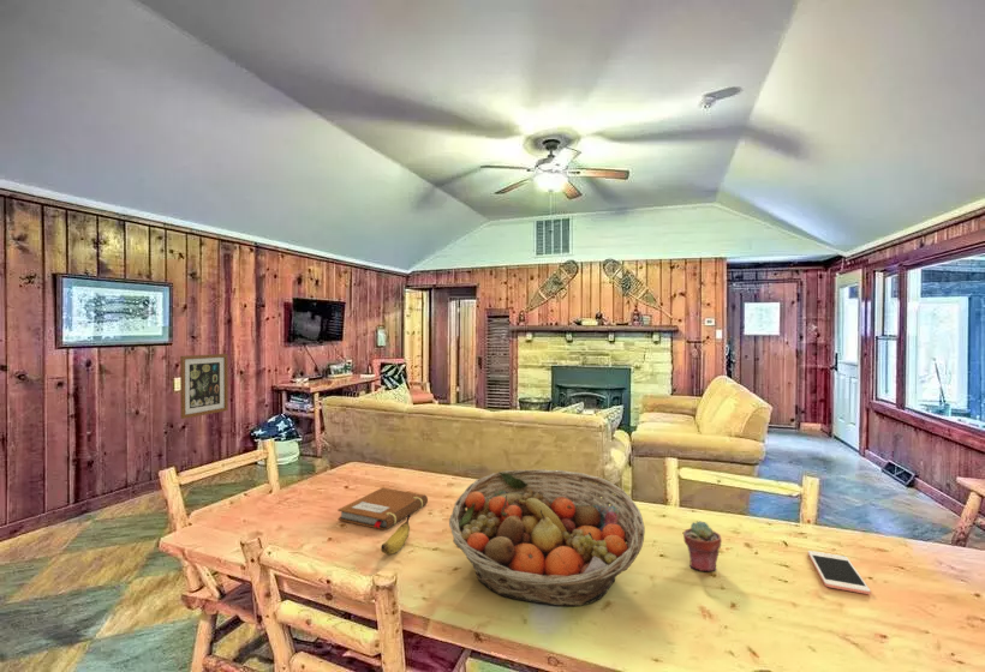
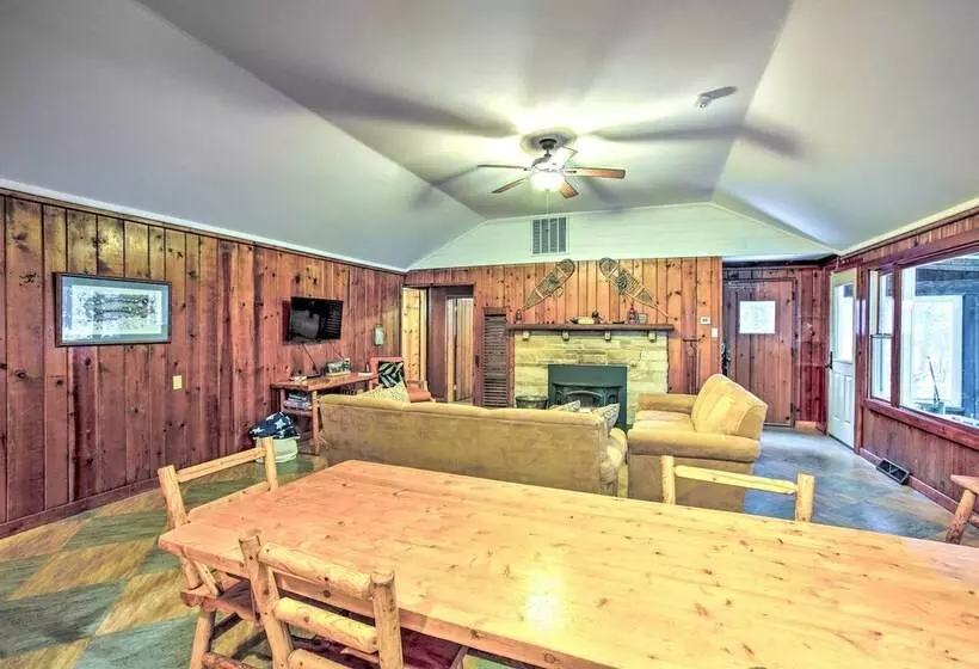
- cell phone [807,550,872,595]
- notebook [336,486,429,530]
- banana [380,515,412,556]
- potted succulent [682,520,723,572]
- fruit basket [448,468,646,607]
- wall art [179,353,229,420]
